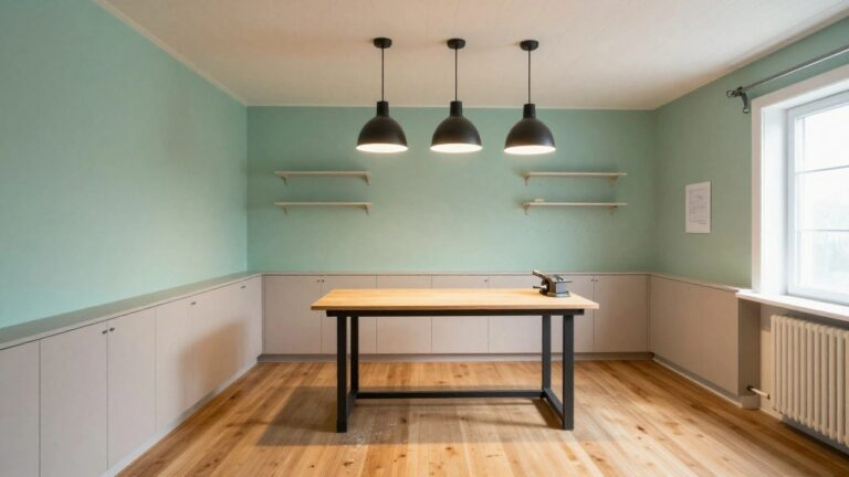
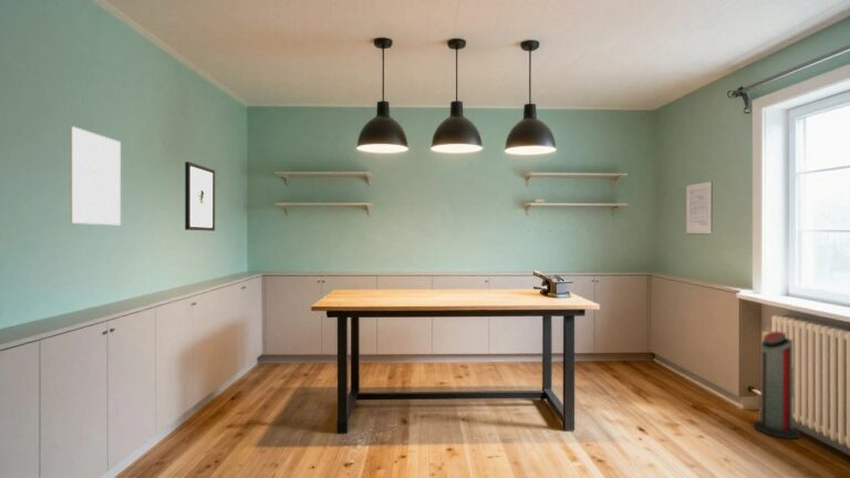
+ air purifier [753,331,801,440]
+ wall art [70,125,122,226]
+ wall art [184,160,216,232]
